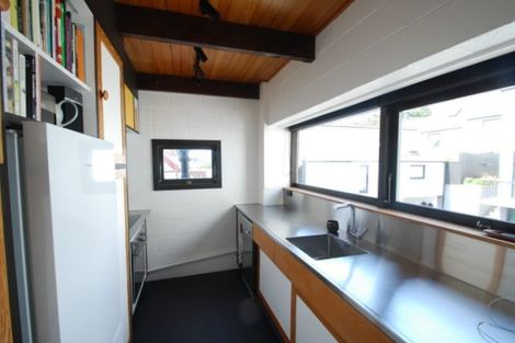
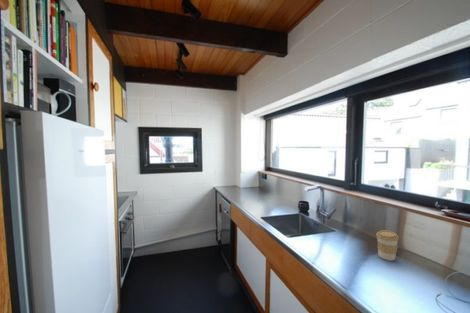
+ coffee cup [375,229,400,262]
